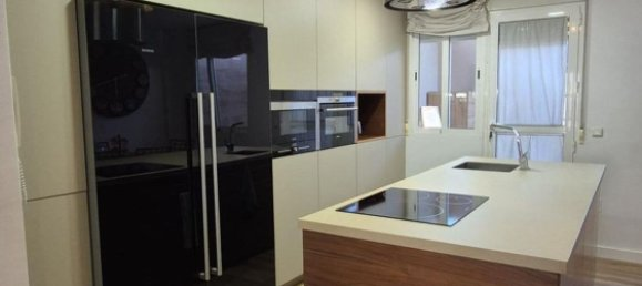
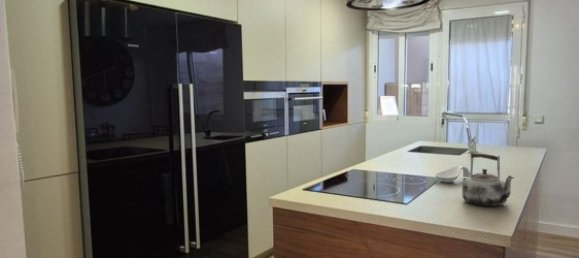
+ kettle [461,151,515,207]
+ spoon rest [434,165,471,184]
